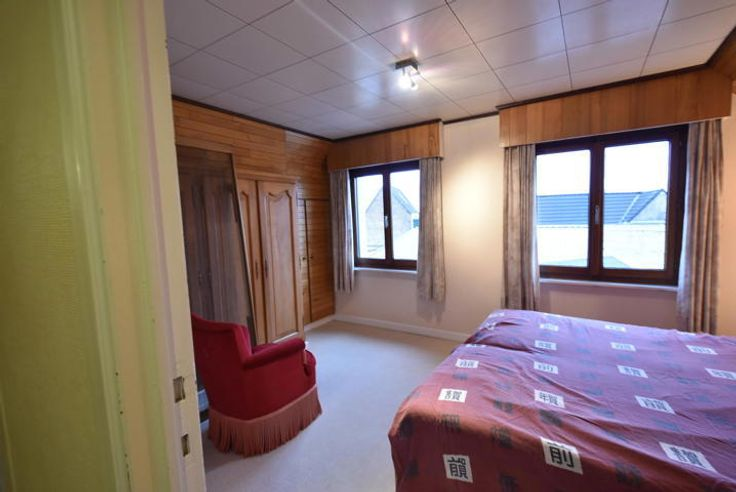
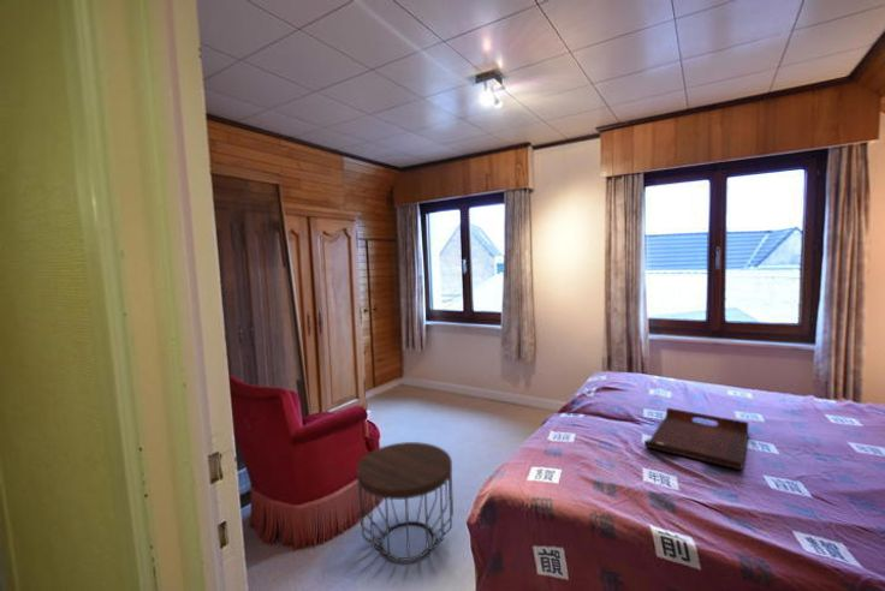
+ side table [356,441,455,562]
+ serving tray [643,407,749,471]
